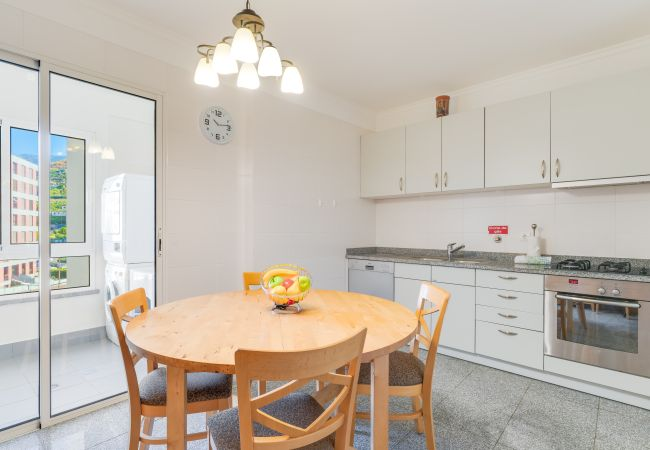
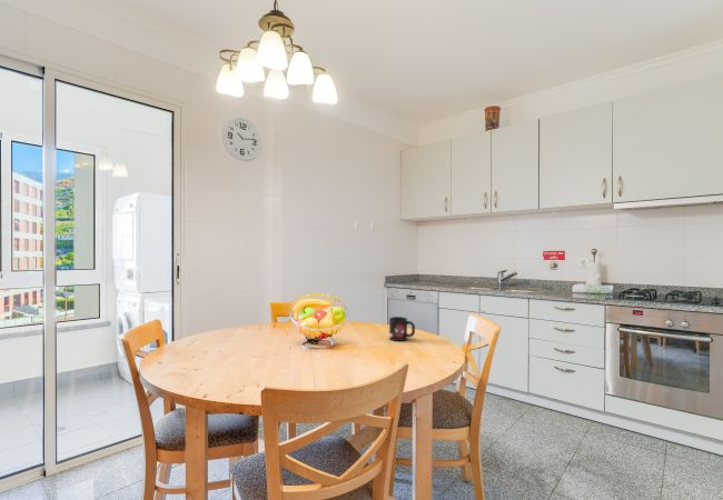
+ mug [388,316,416,342]
